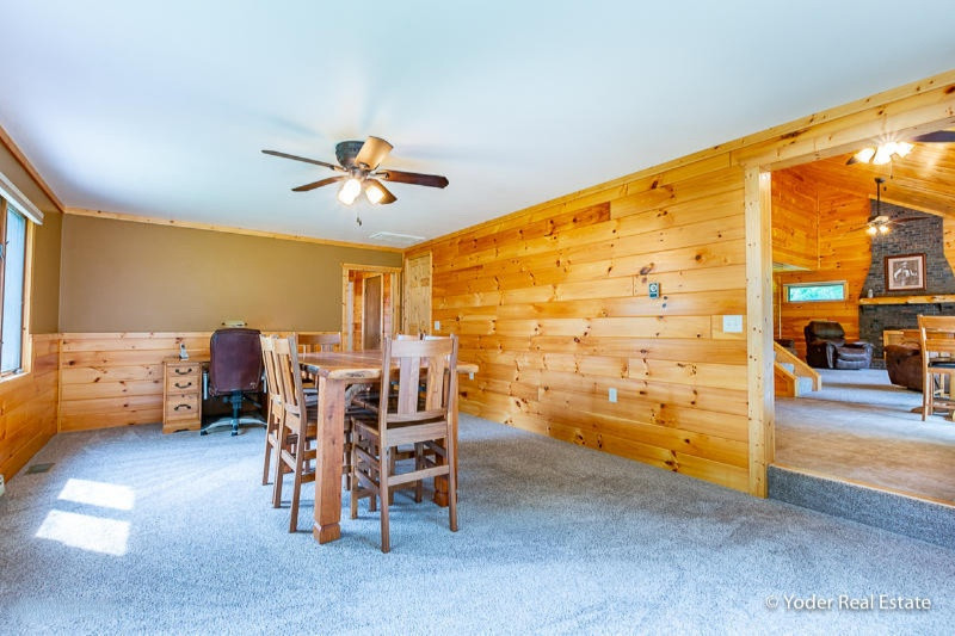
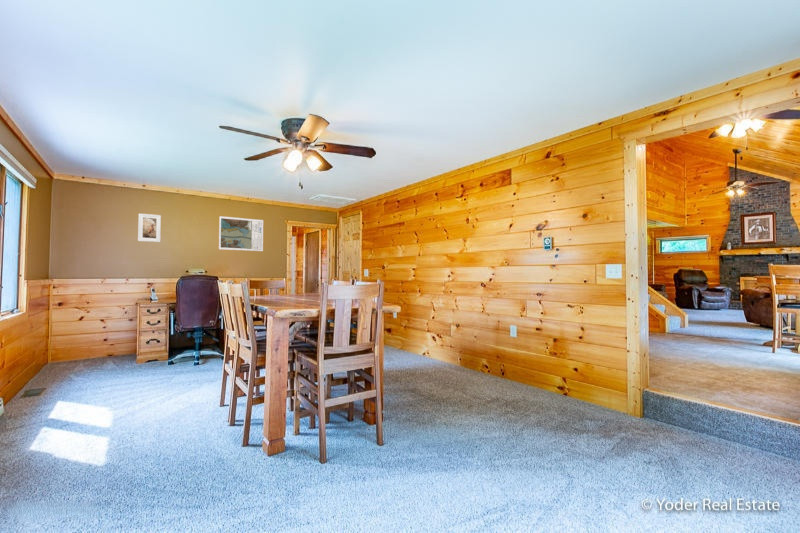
+ map [218,215,264,252]
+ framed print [137,213,162,243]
